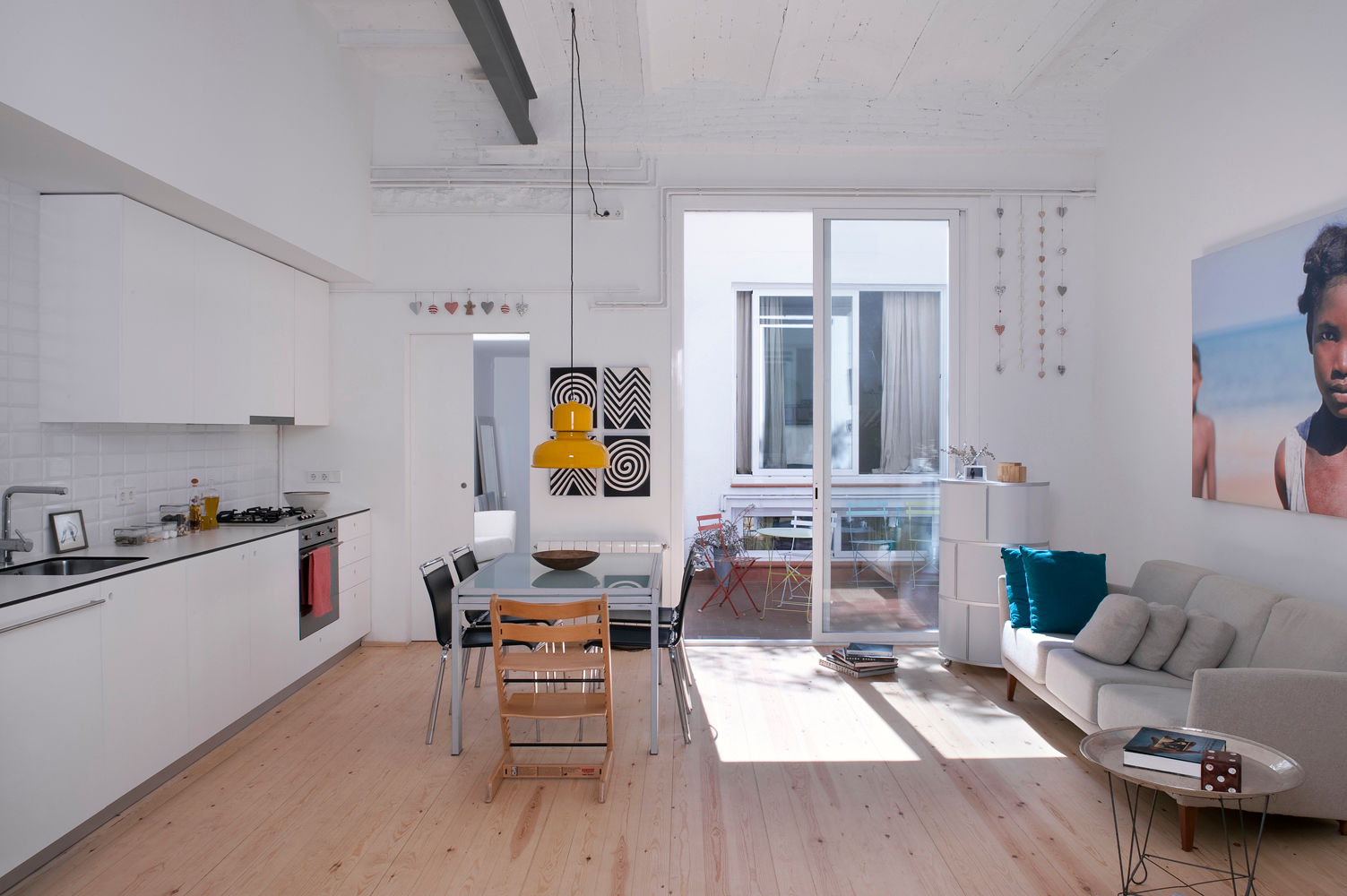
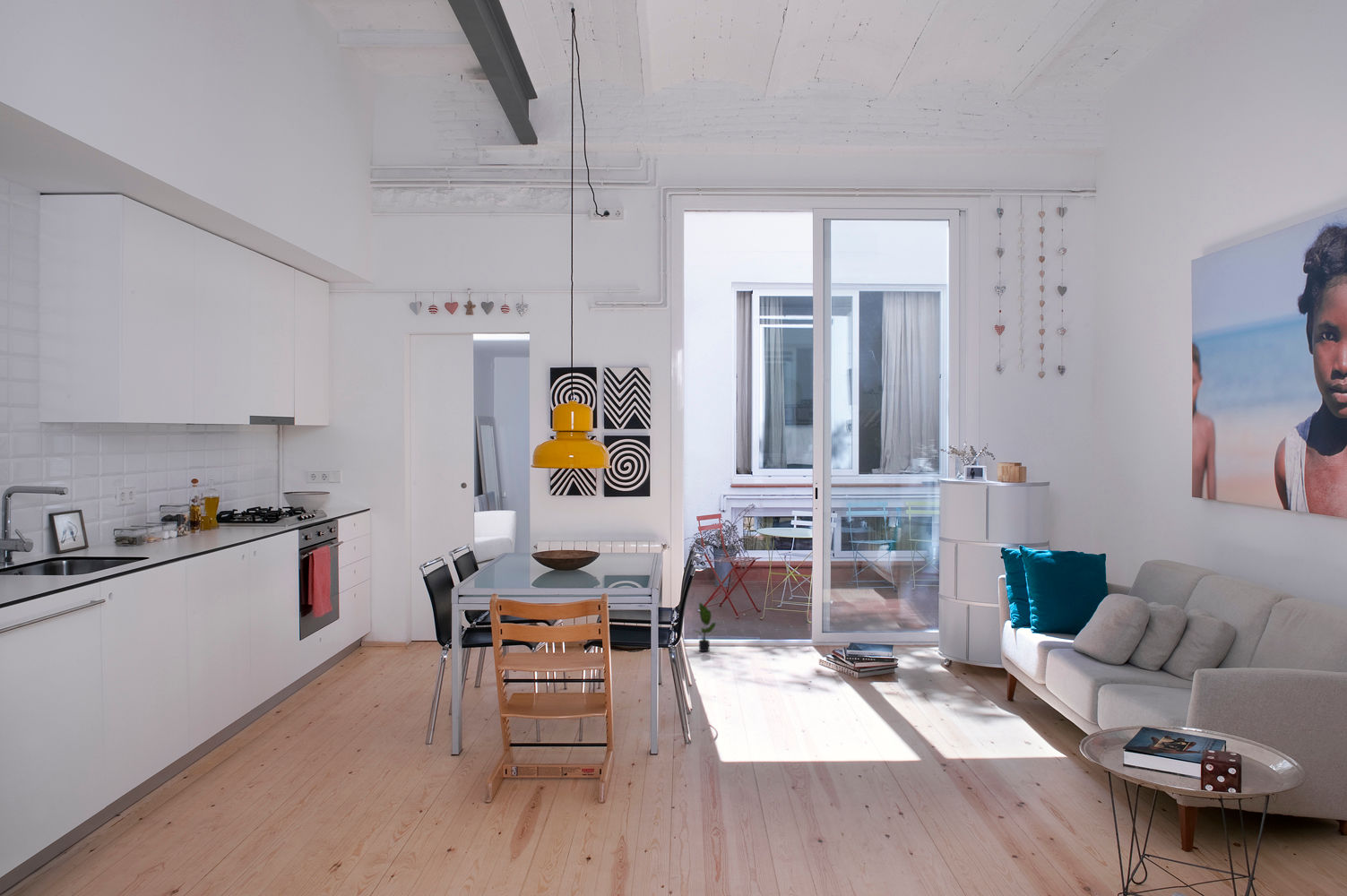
+ potted plant [693,601,720,652]
